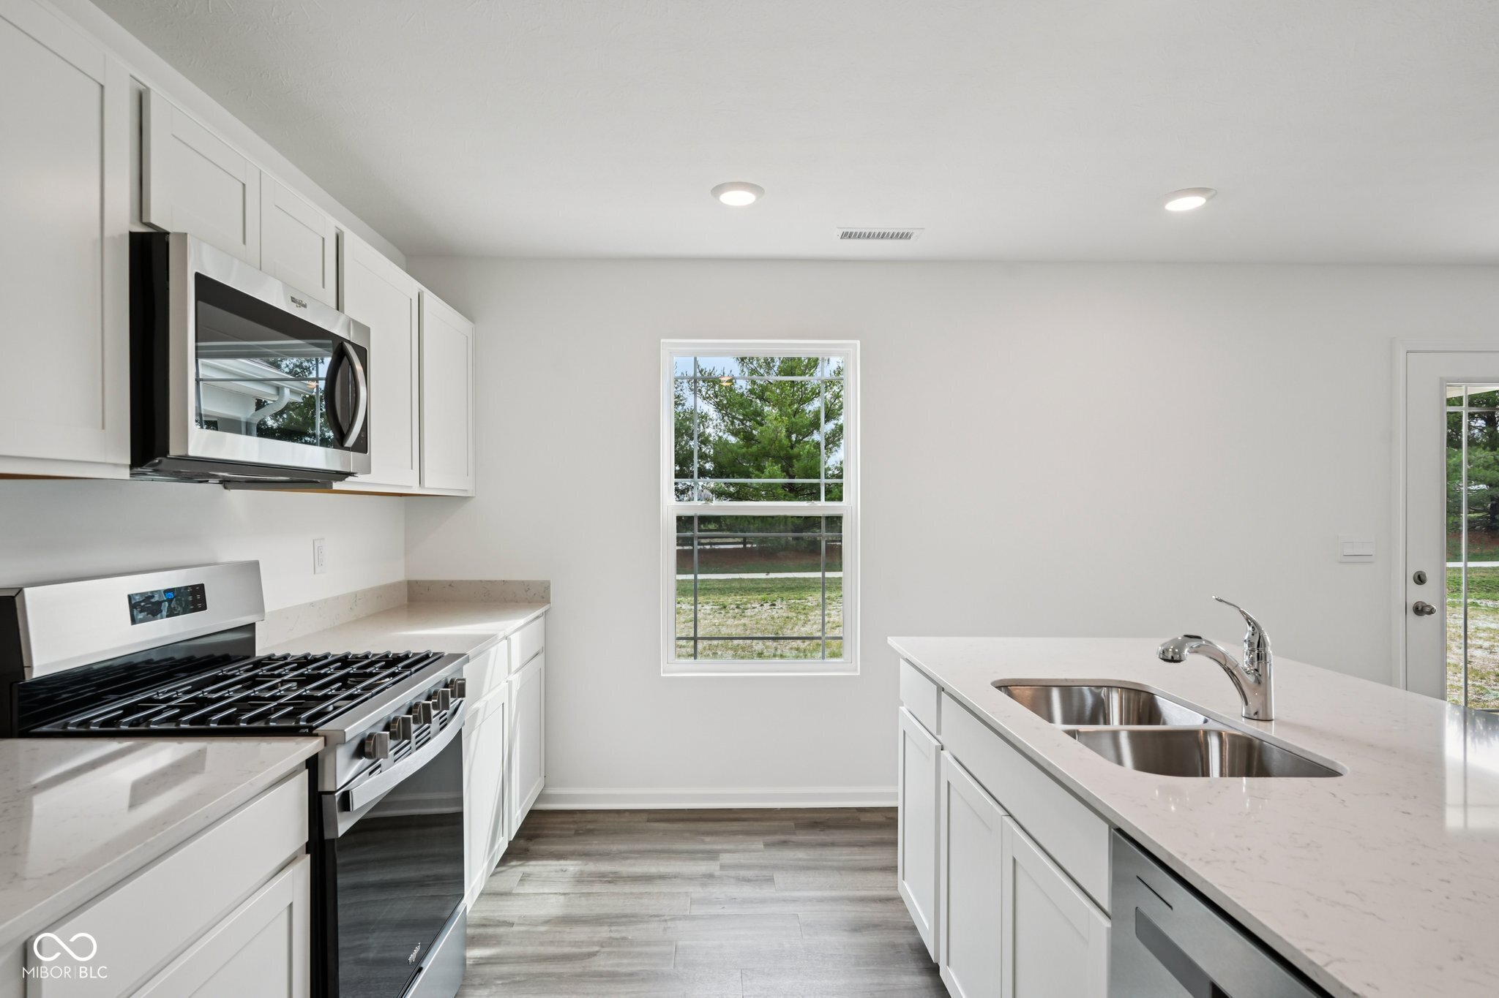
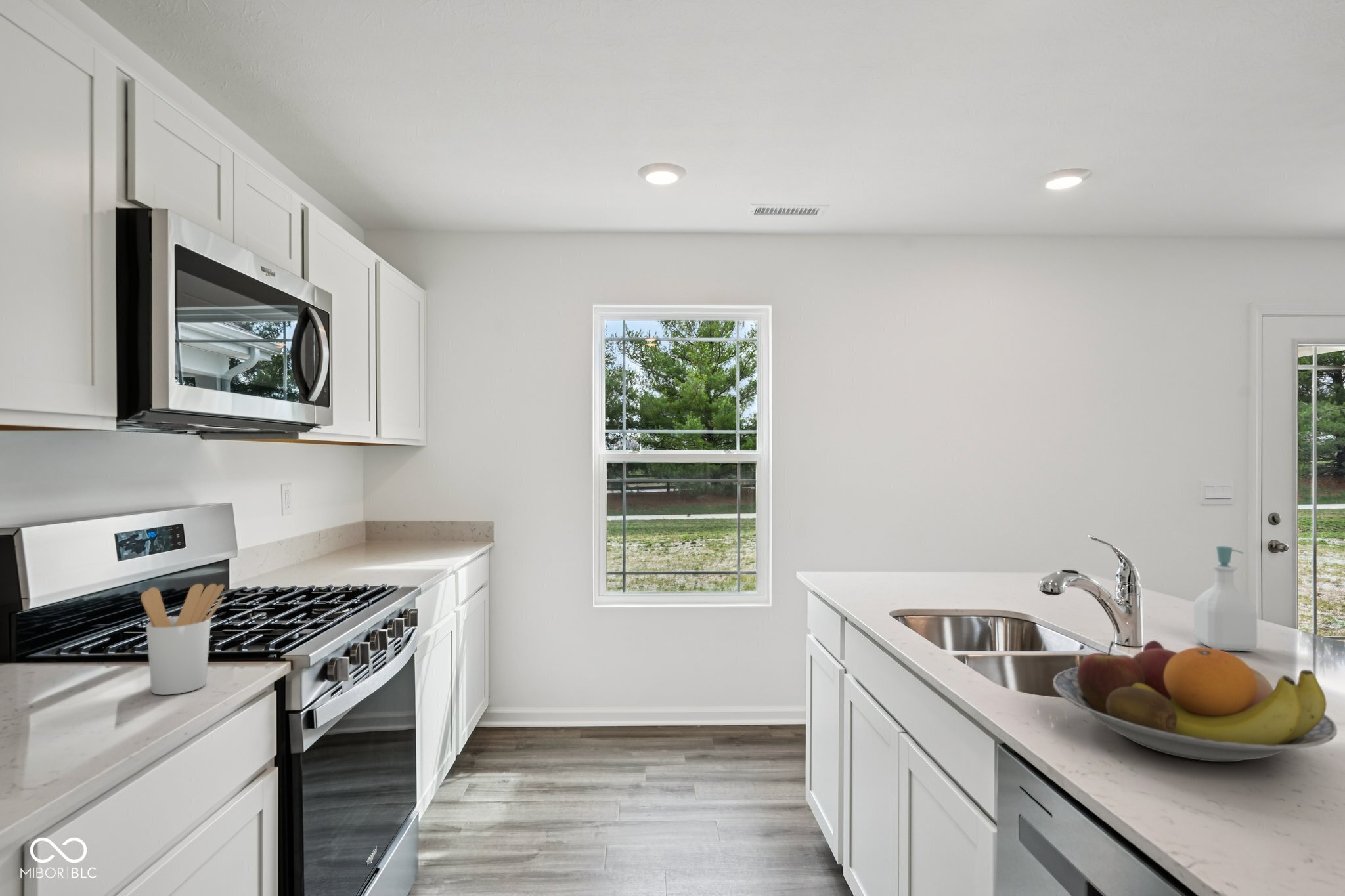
+ utensil holder [140,583,225,696]
+ soap bottle [1193,545,1258,652]
+ fruit bowl [1052,640,1338,763]
